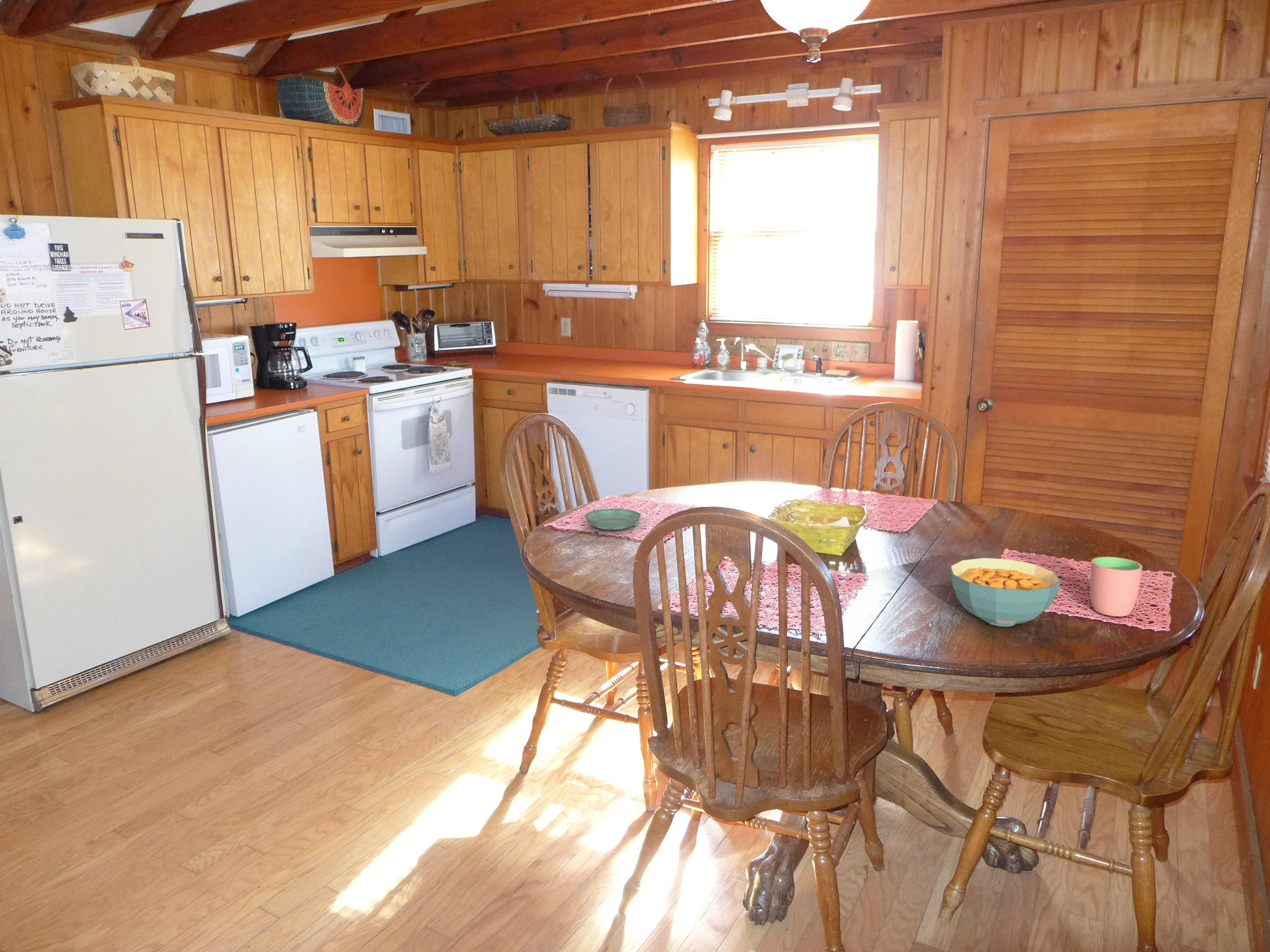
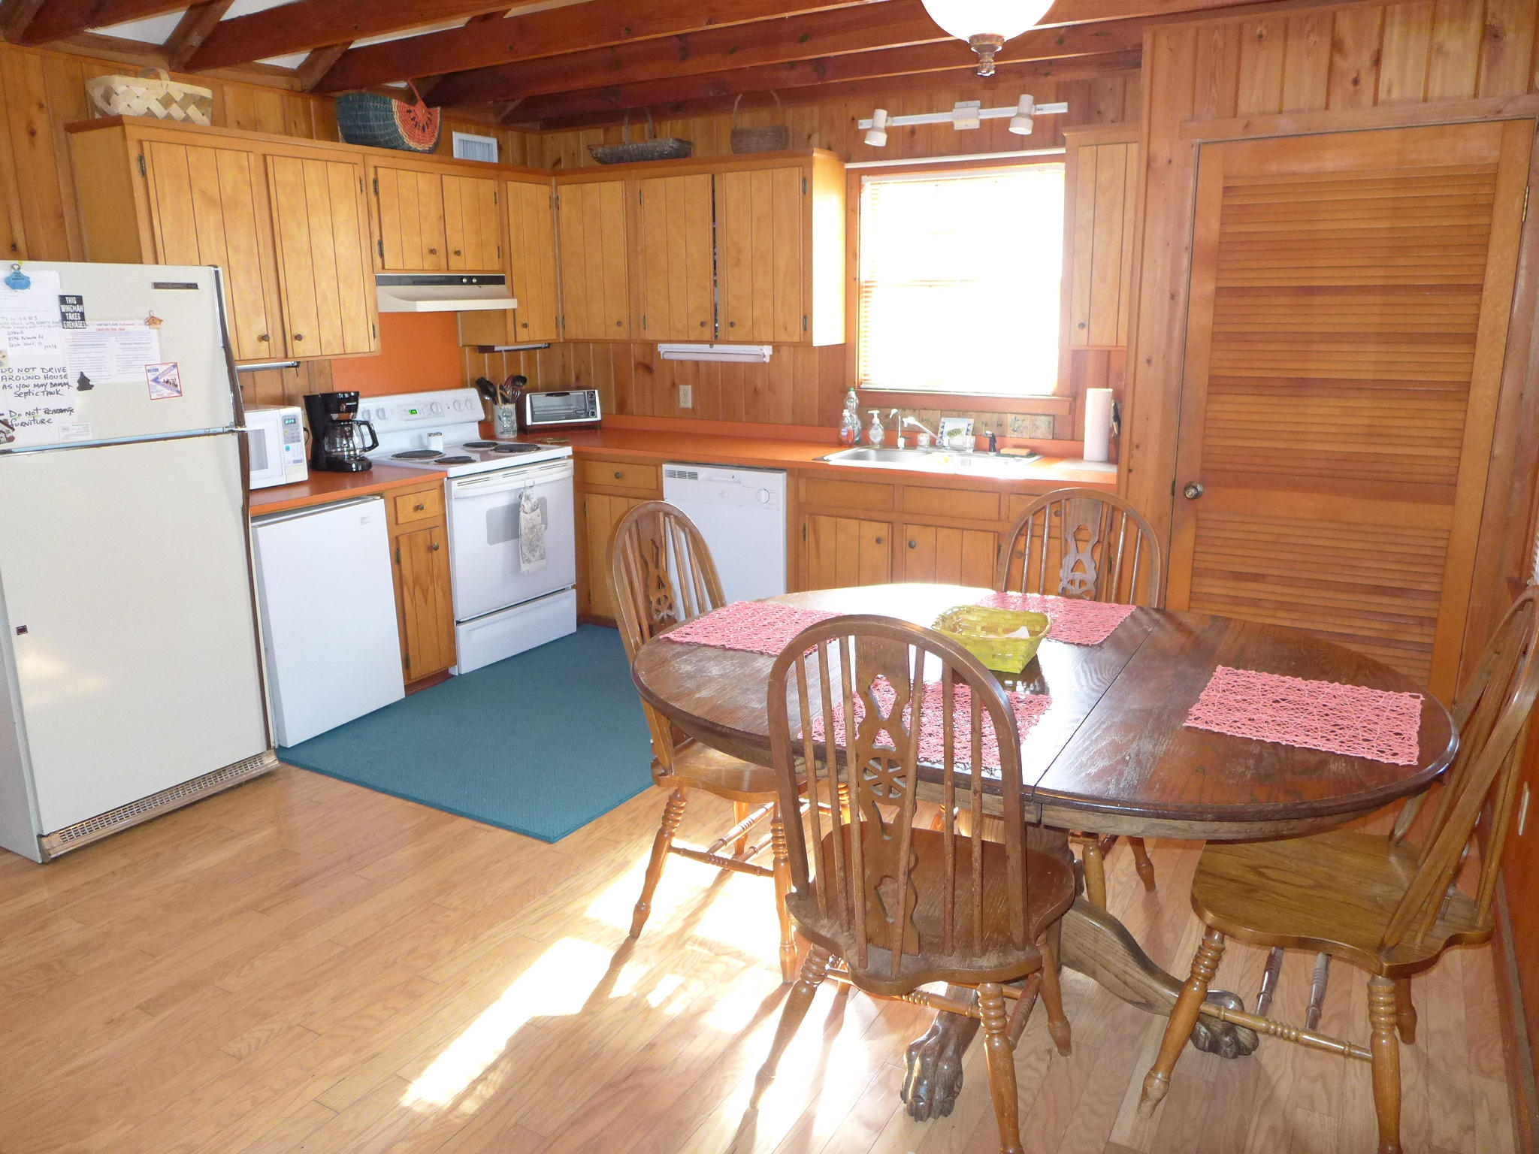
- saucer [584,508,642,531]
- cup [1090,556,1143,617]
- cereal bowl [949,557,1061,627]
